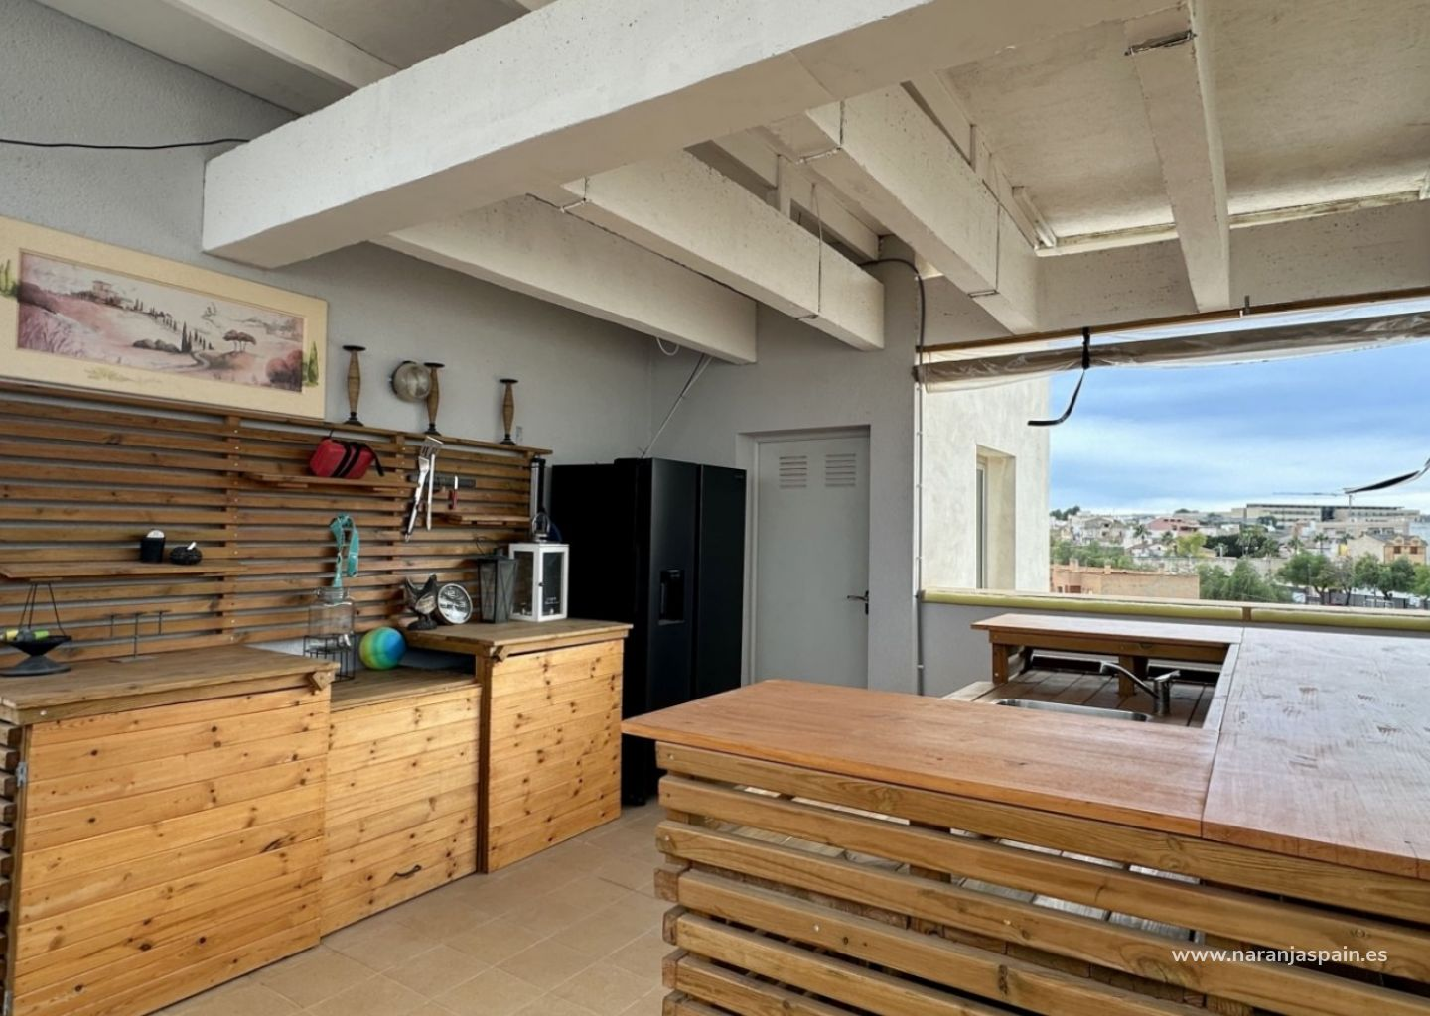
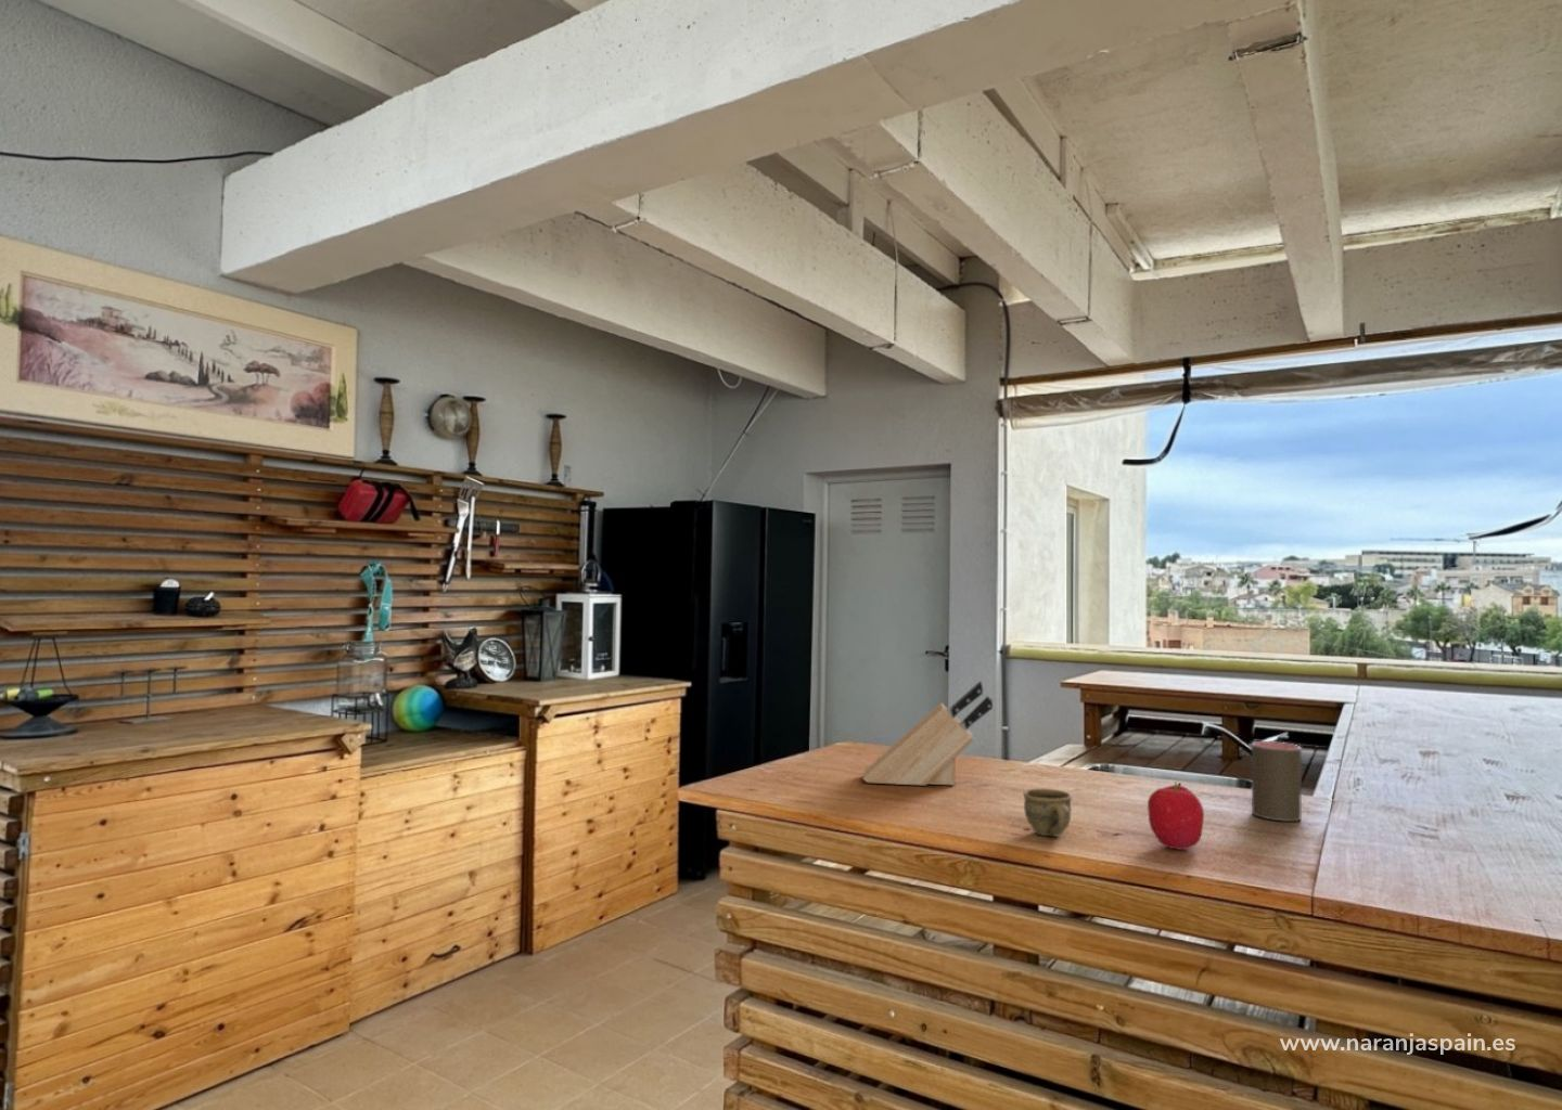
+ fruit [1146,781,1205,851]
+ knife block [863,680,994,787]
+ cup [1021,788,1073,839]
+ cup [1251,740,1302,823]
